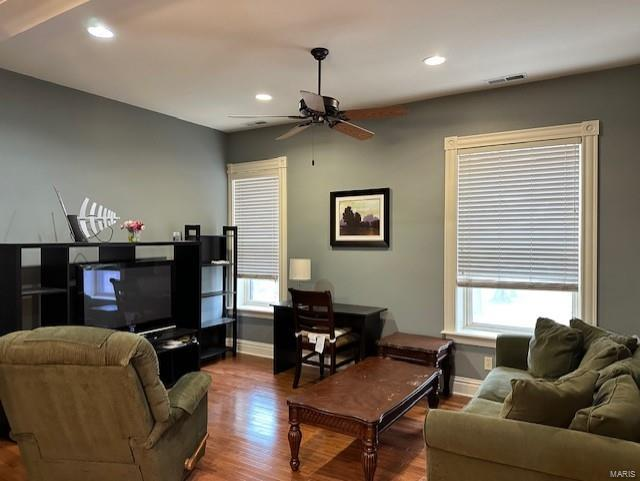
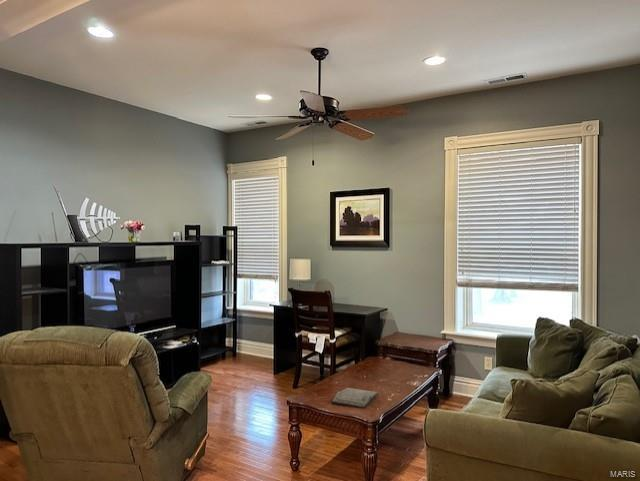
+ diary [330,387,379,410]
